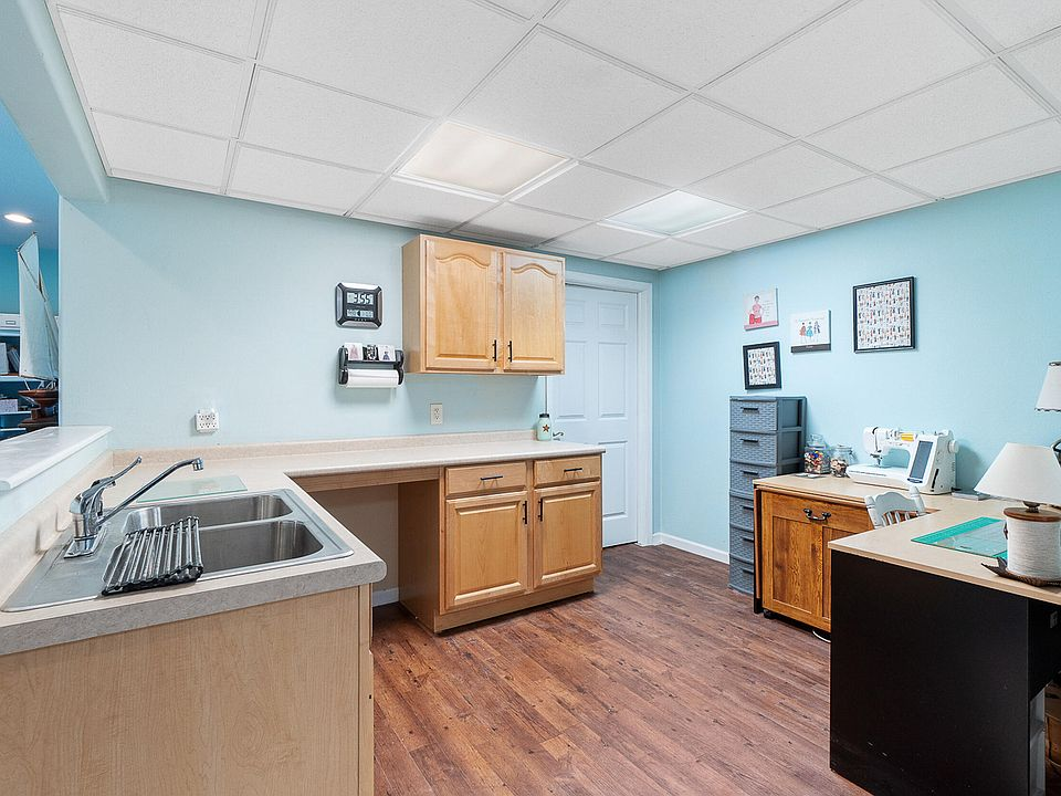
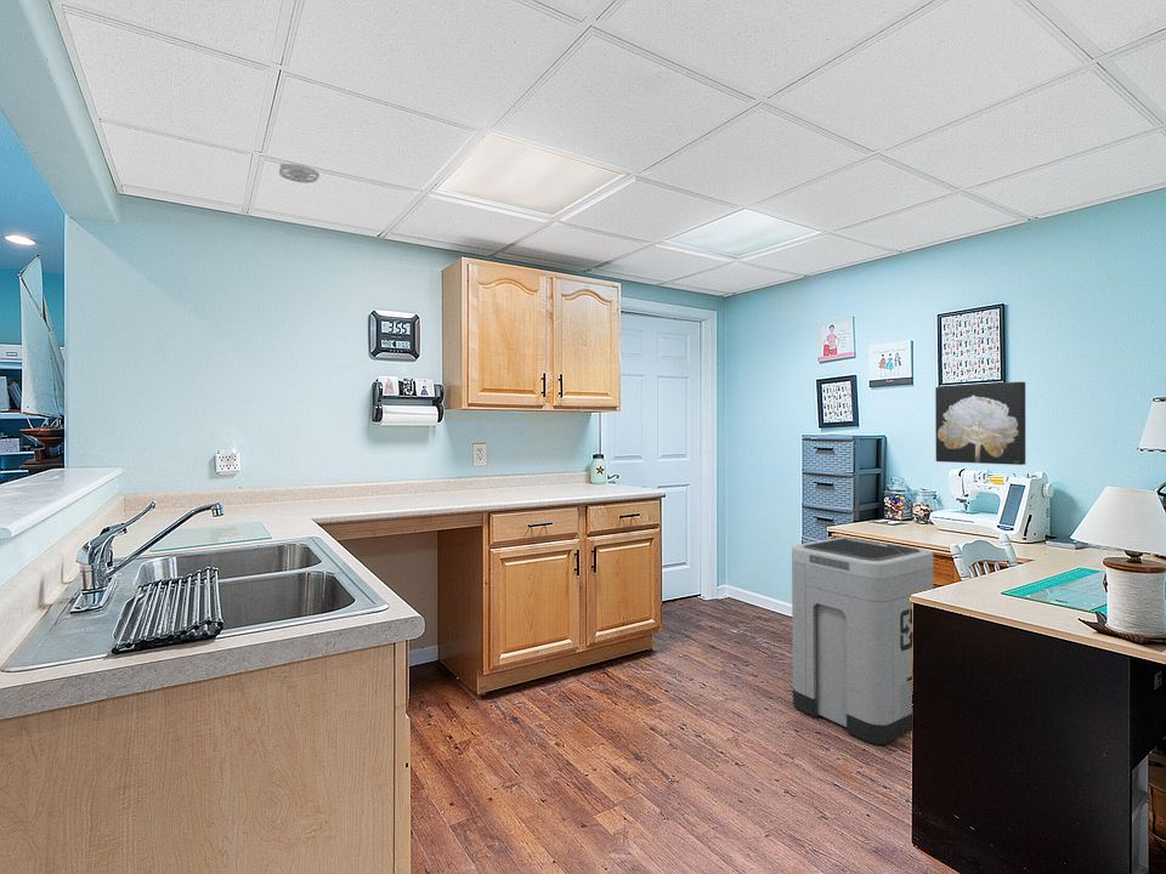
+ trash can [791,537,934,745]
+ wall art [934,381,1026,466]
+ smoke detector [278,163,321,185]
